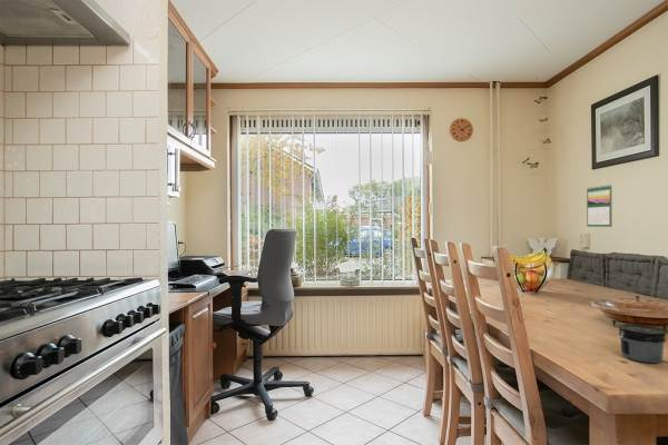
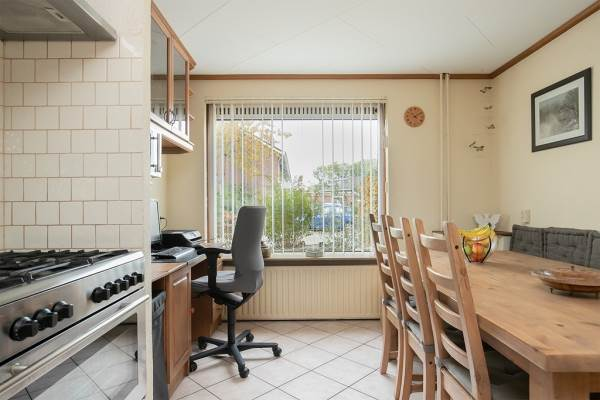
- jar [618,324,667,364]
- calendar [586,184,613,228]
